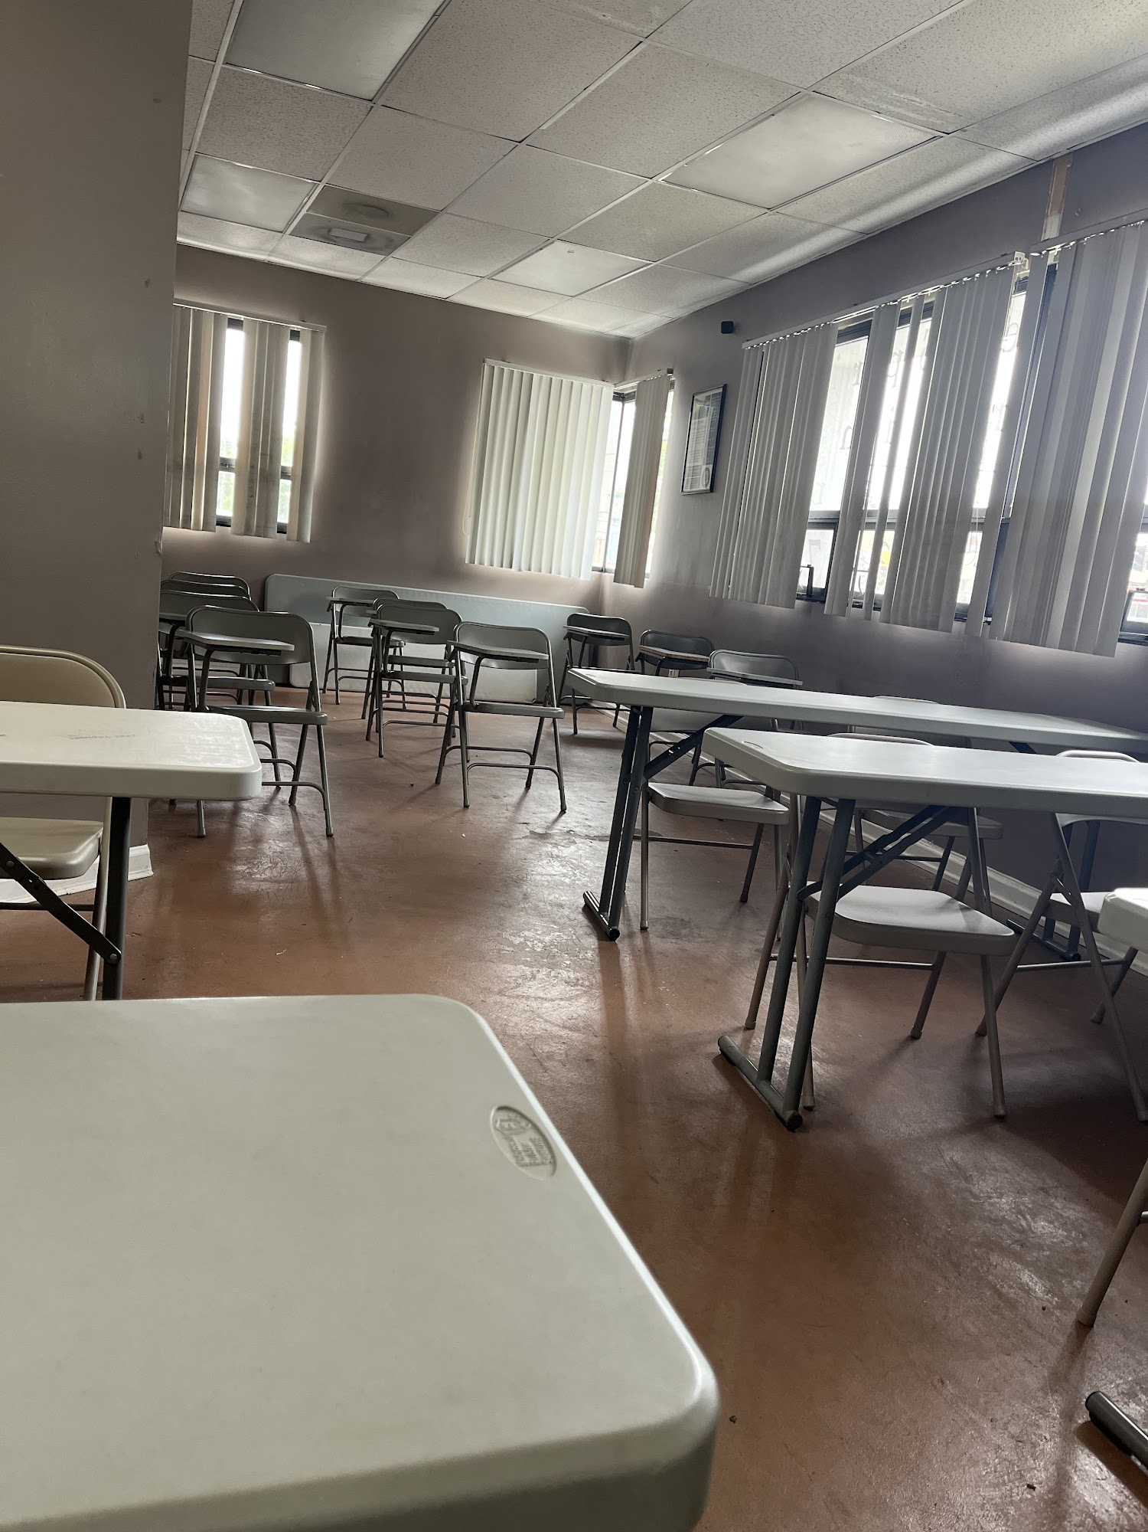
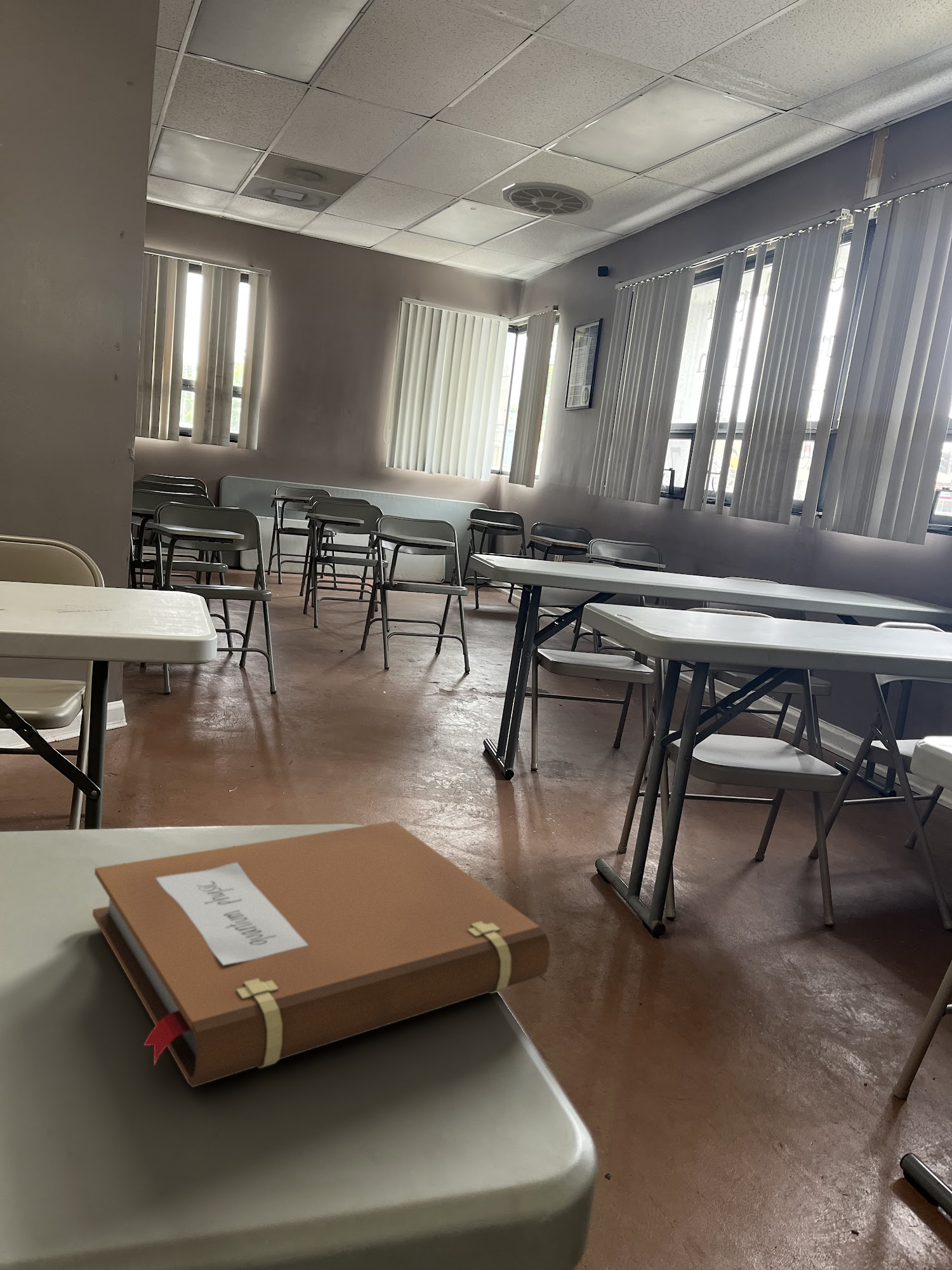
+ notebook [92,820,551,1088]
+ ceiling vent [501,181,594,216]
